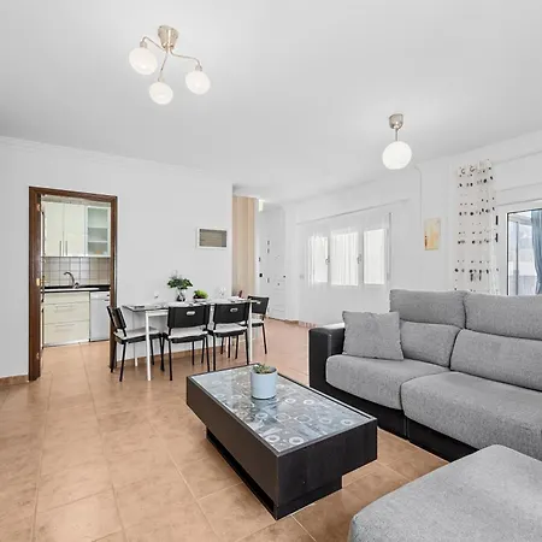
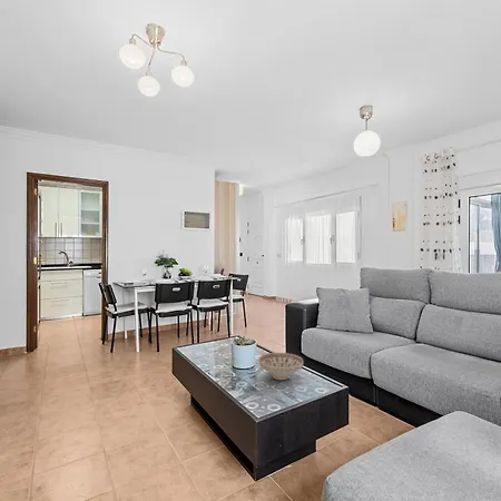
+ decorative bowl [258,352,304,381]
